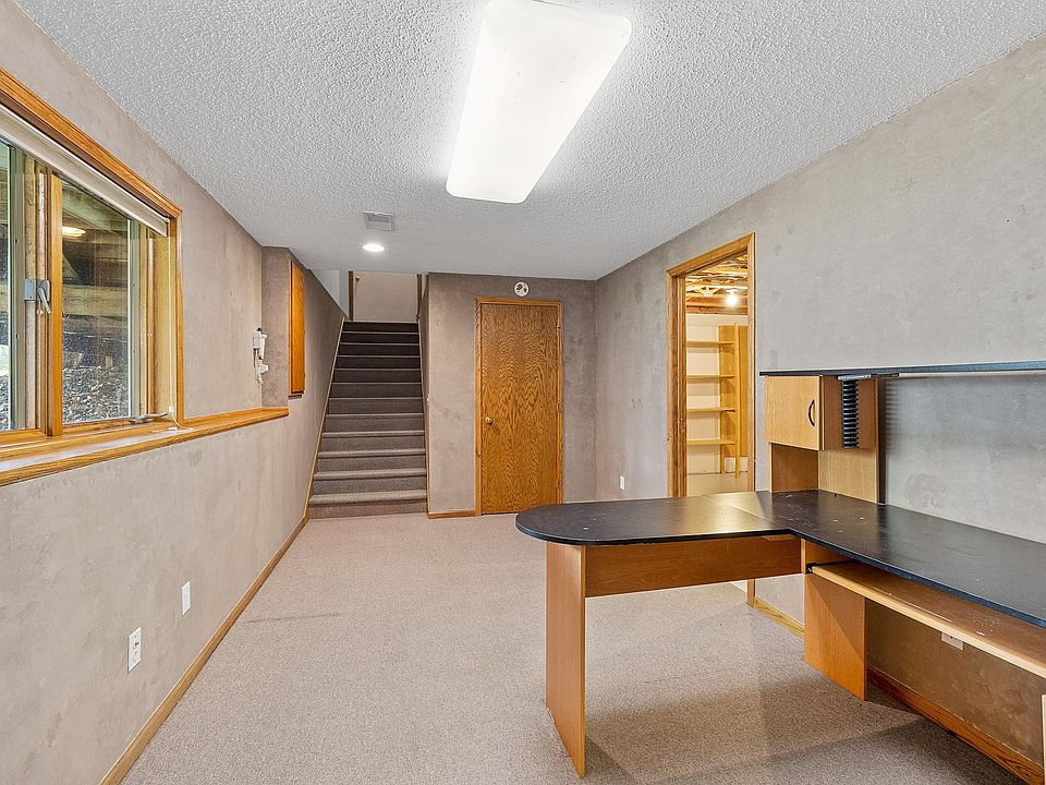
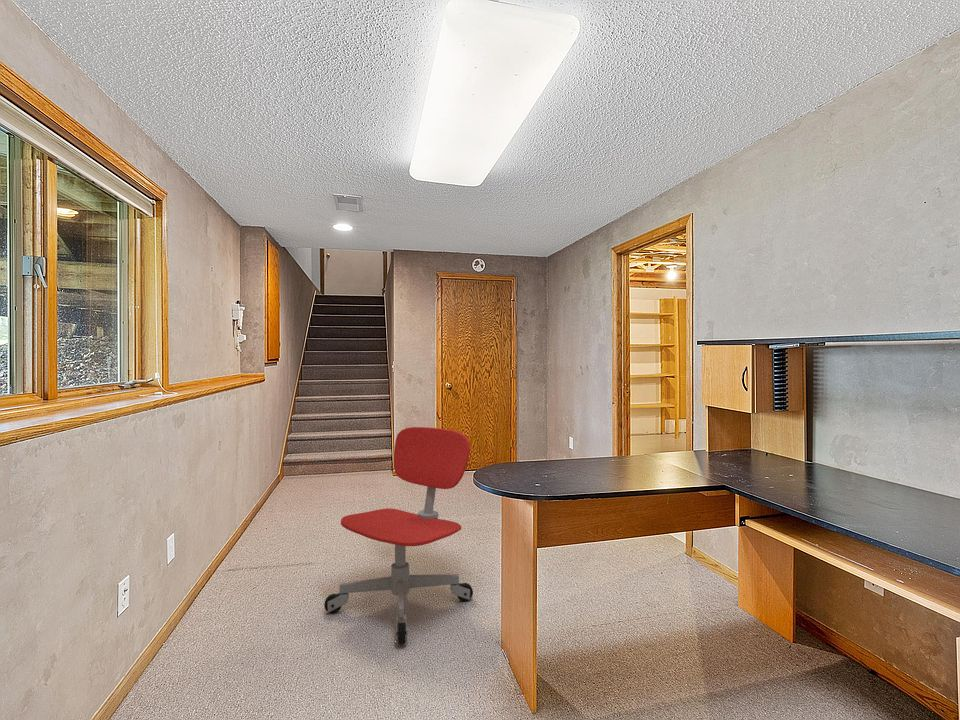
+ office chair [323,426,474,645]
